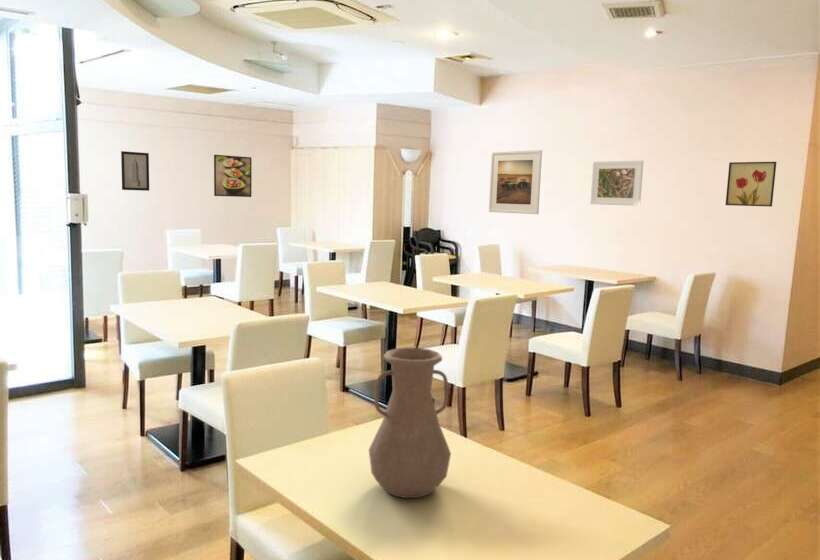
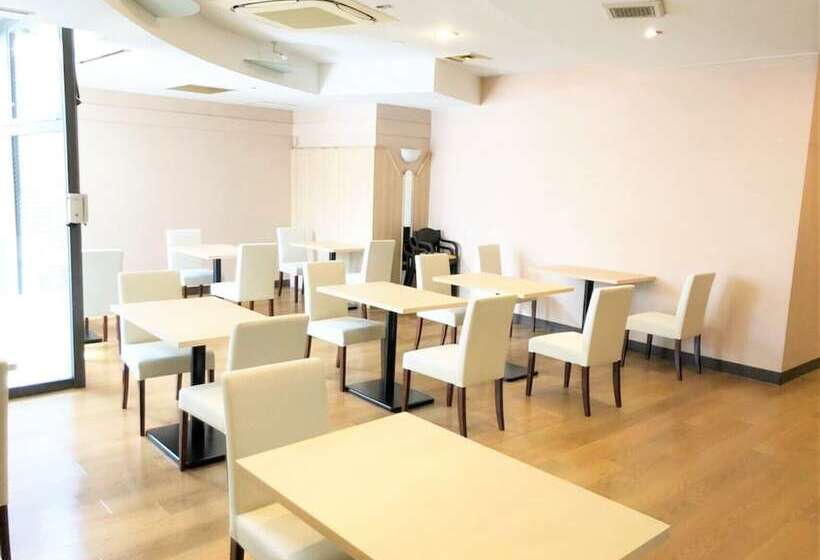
- wall art [725,161,777,208]
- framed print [589,160,644,207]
- wall art [120,150,150,192]
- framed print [488,149,543,215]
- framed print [213,154,253,198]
- vase [368,346,452,499]
